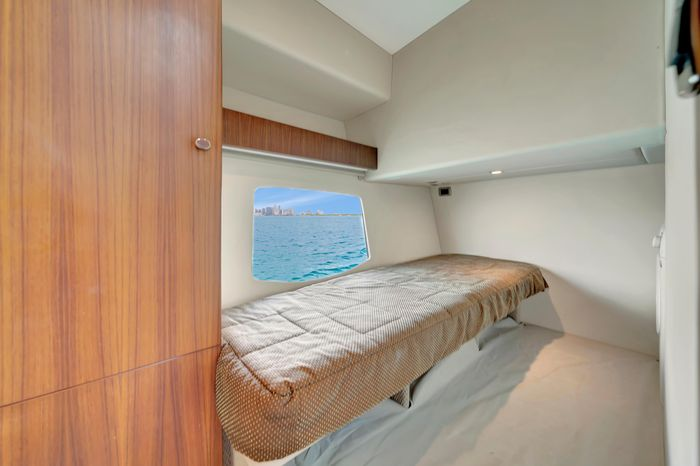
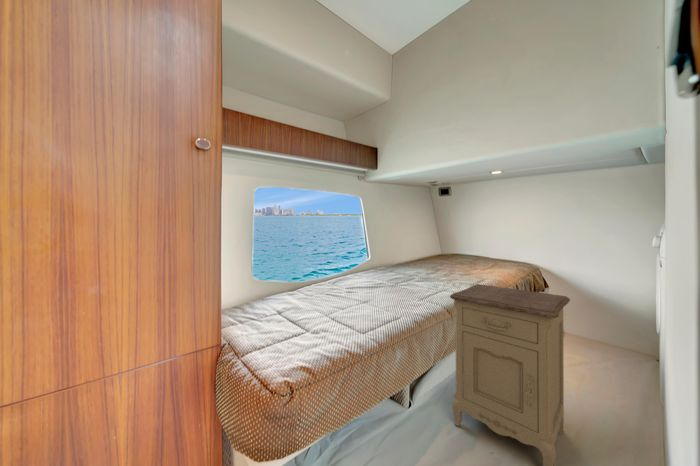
+ nightstand [449,283,571,466]
